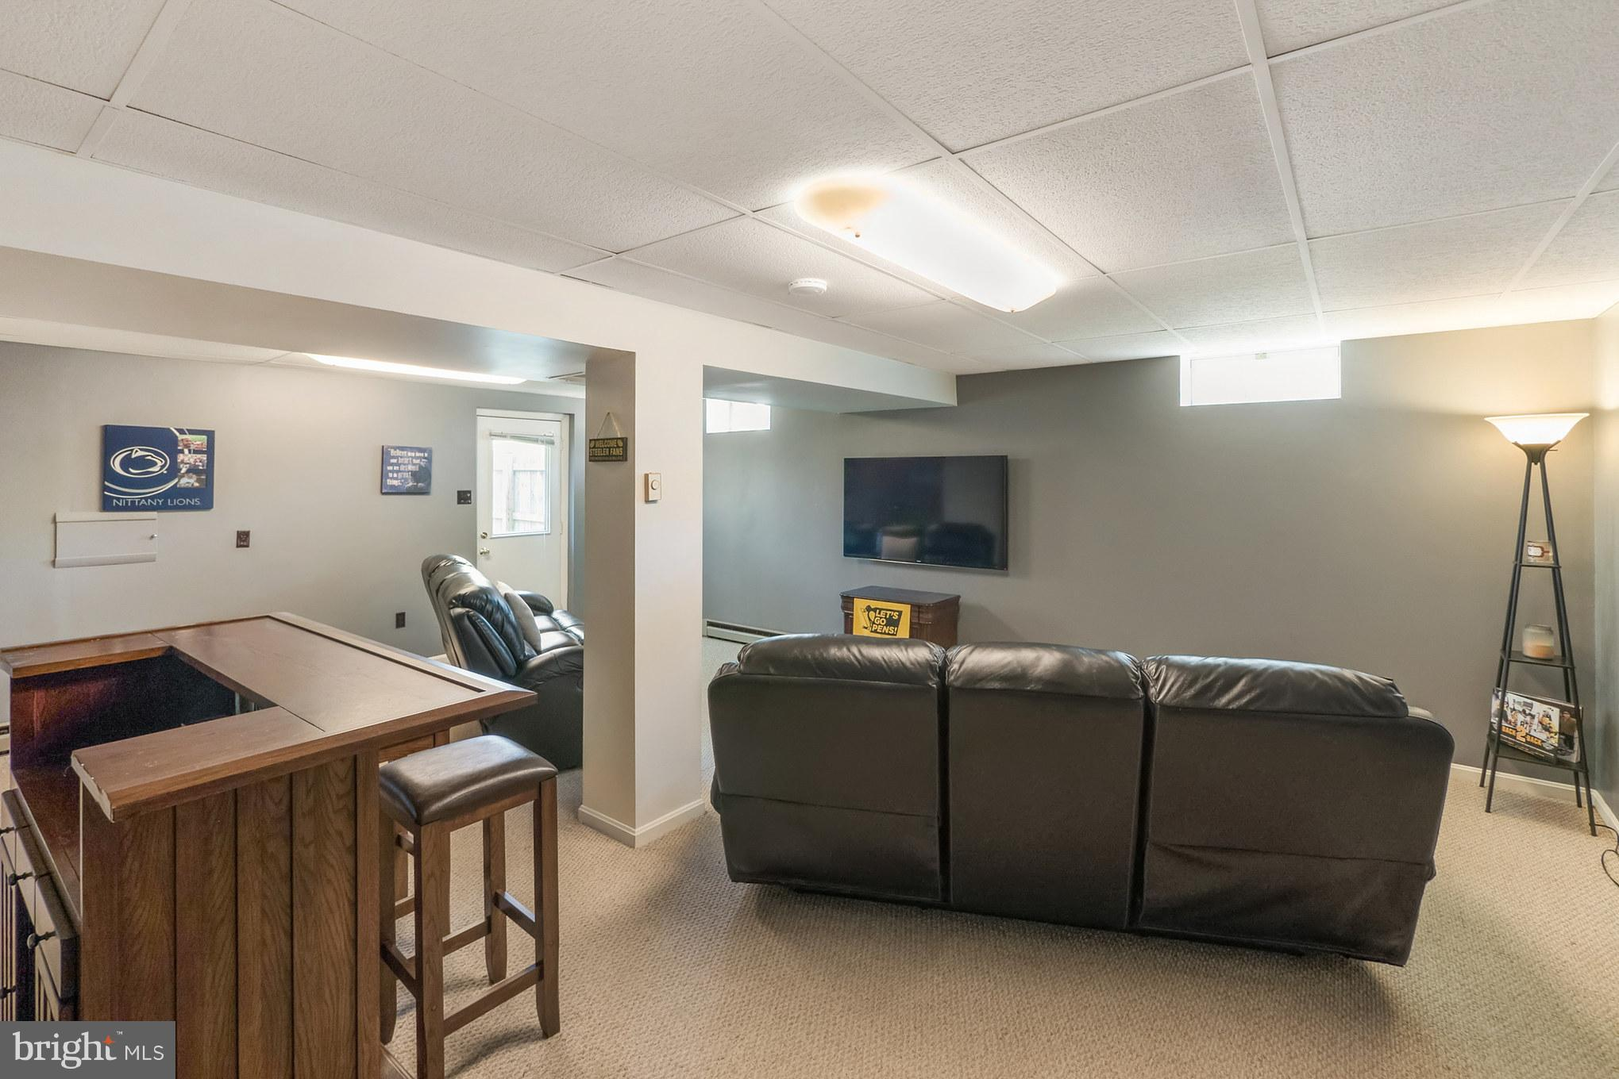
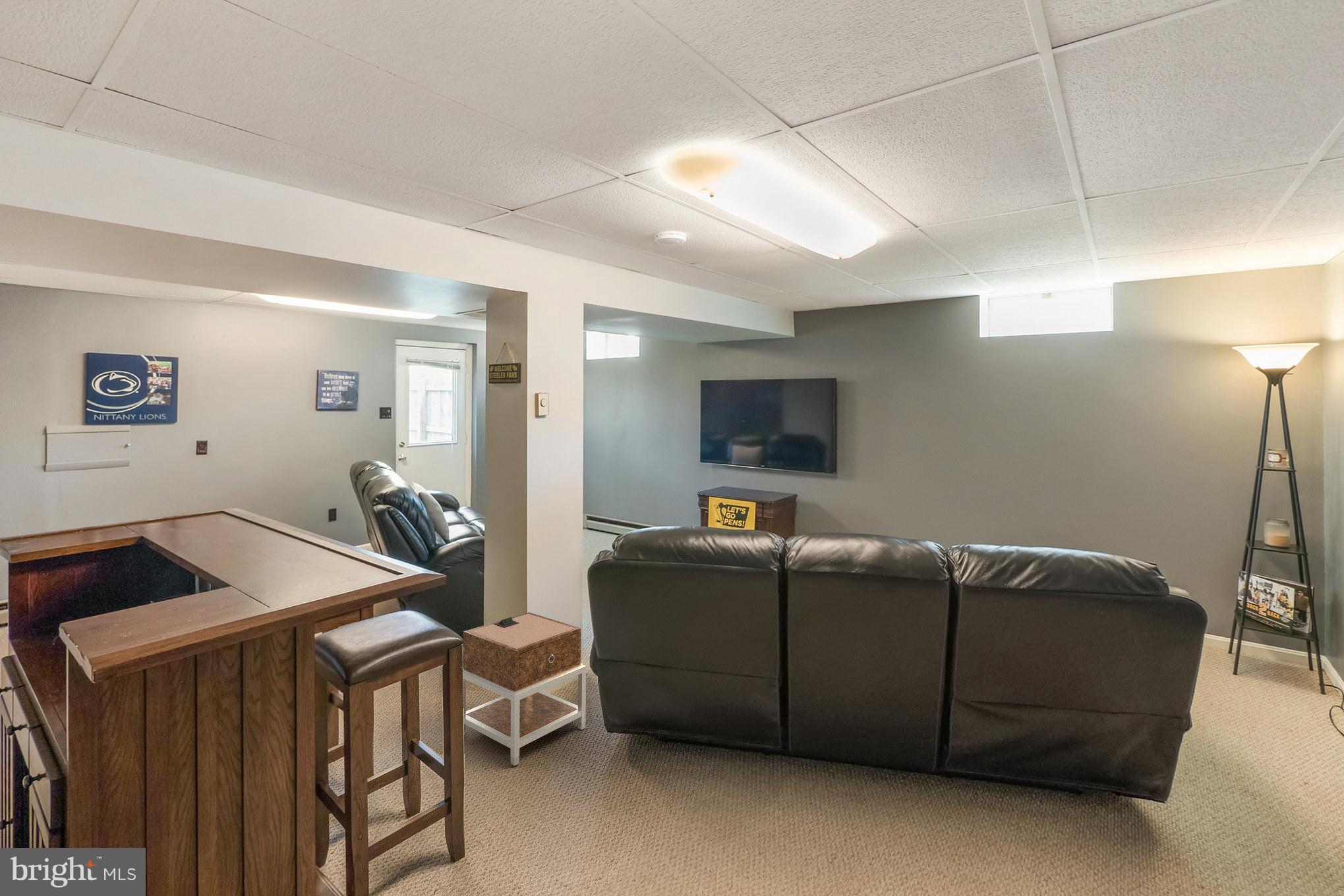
+ nightstand [462,611,587,766]
